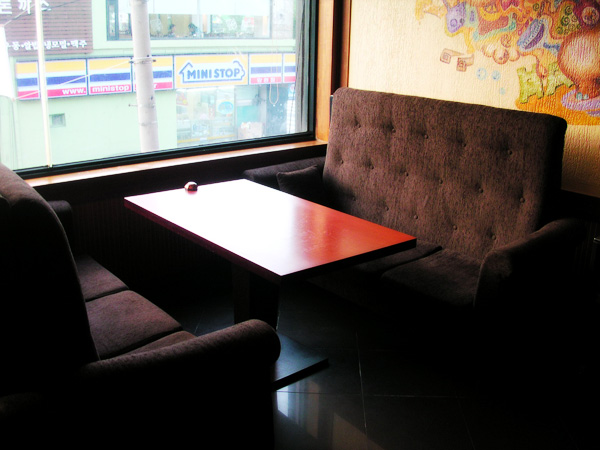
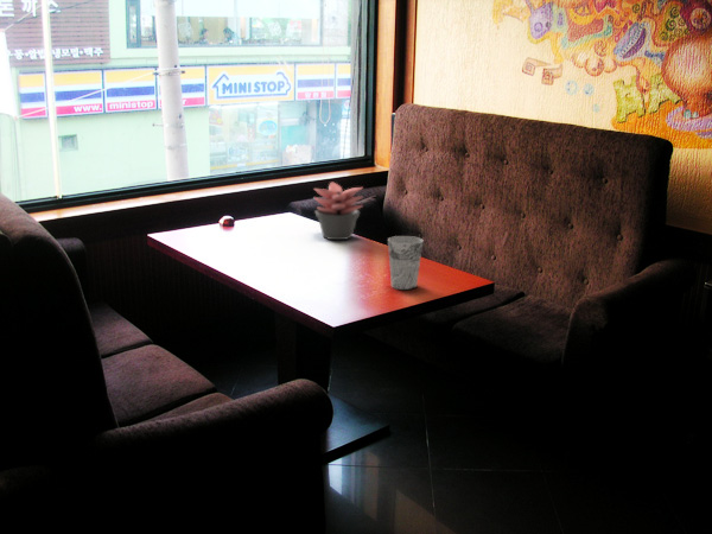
+ cup [387,235,424,291]
+ succulent plant [313,182,364,241]
